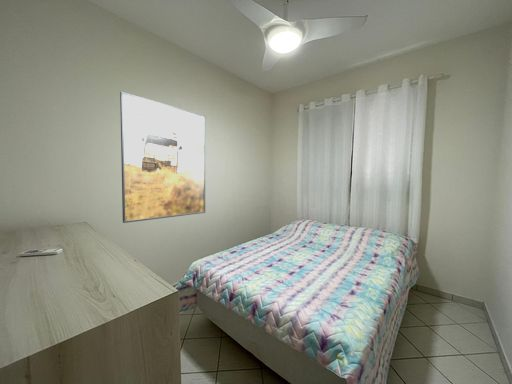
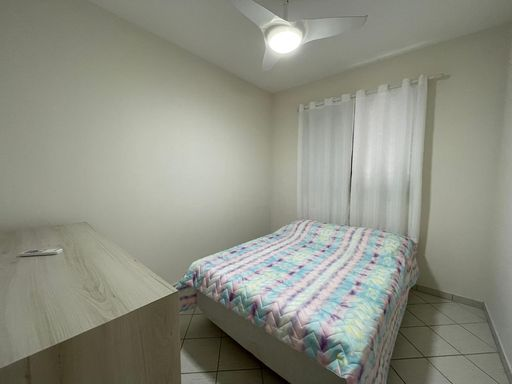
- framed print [119,91,207,224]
